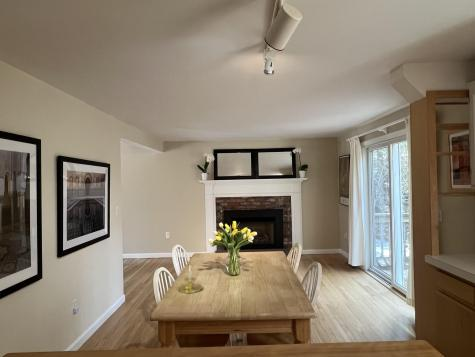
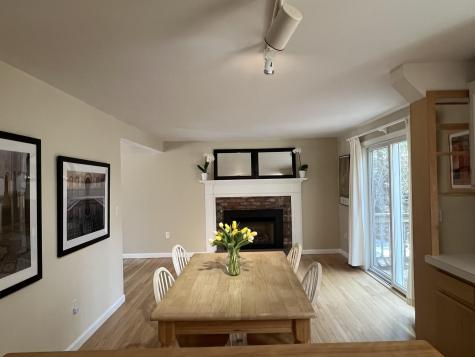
- candle holder [174,266,204,294]
